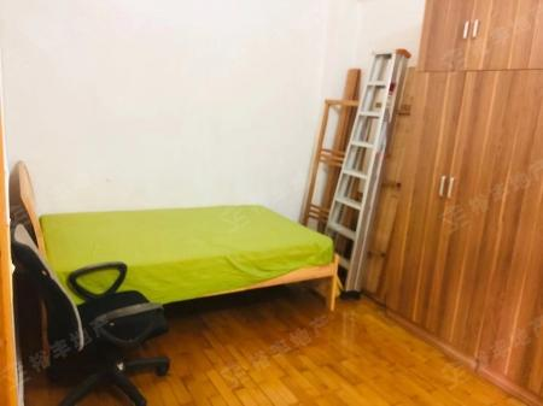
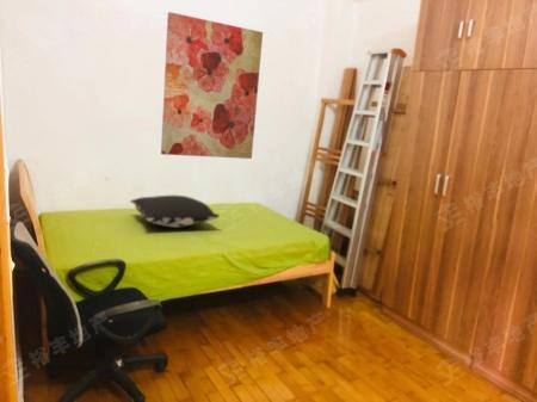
+ wall art [160,11,264,160]
+ pillow [129,194,221,229]
